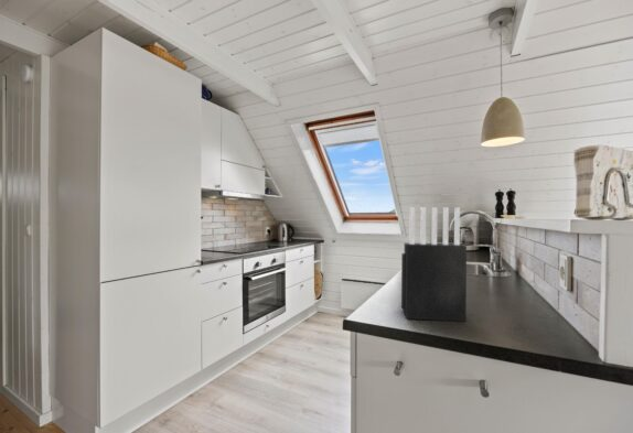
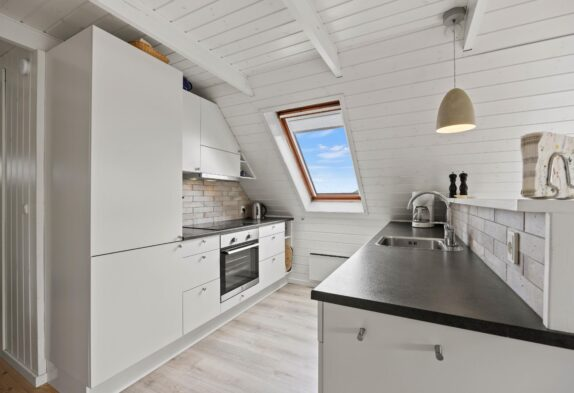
- knife block [400,206,468,323]
